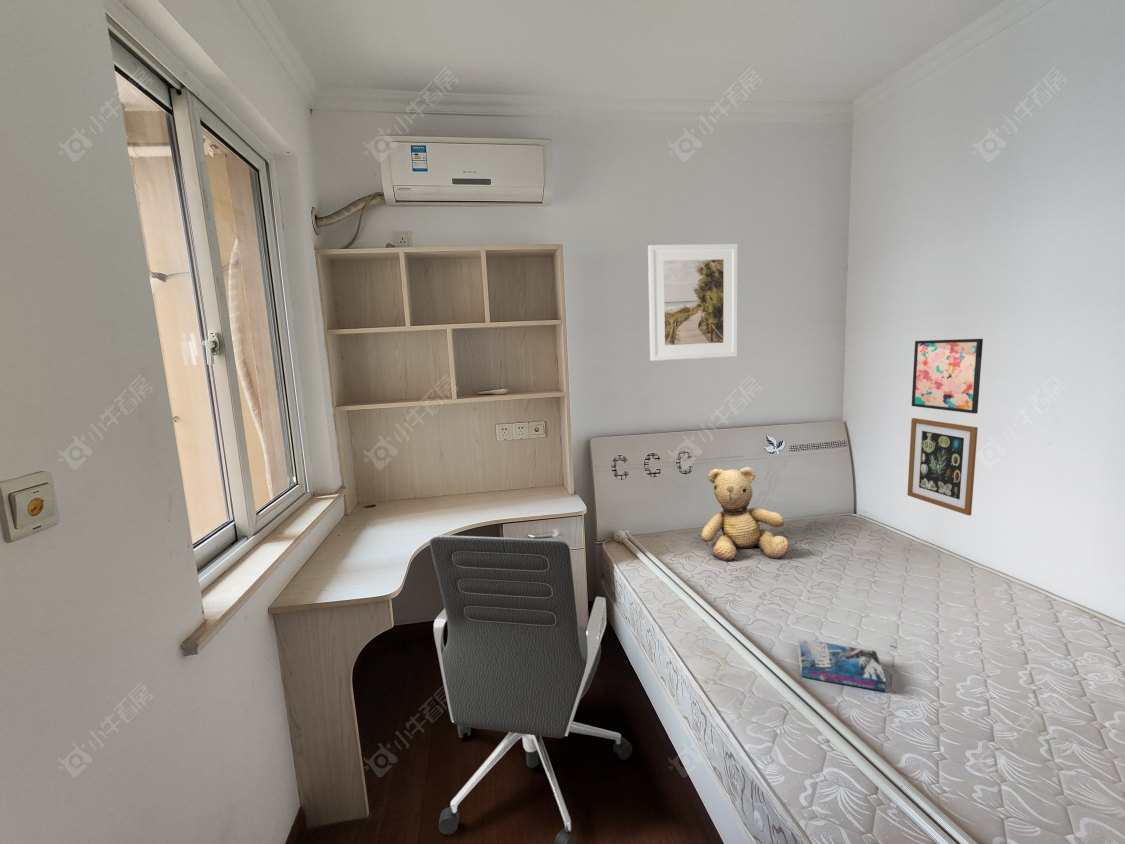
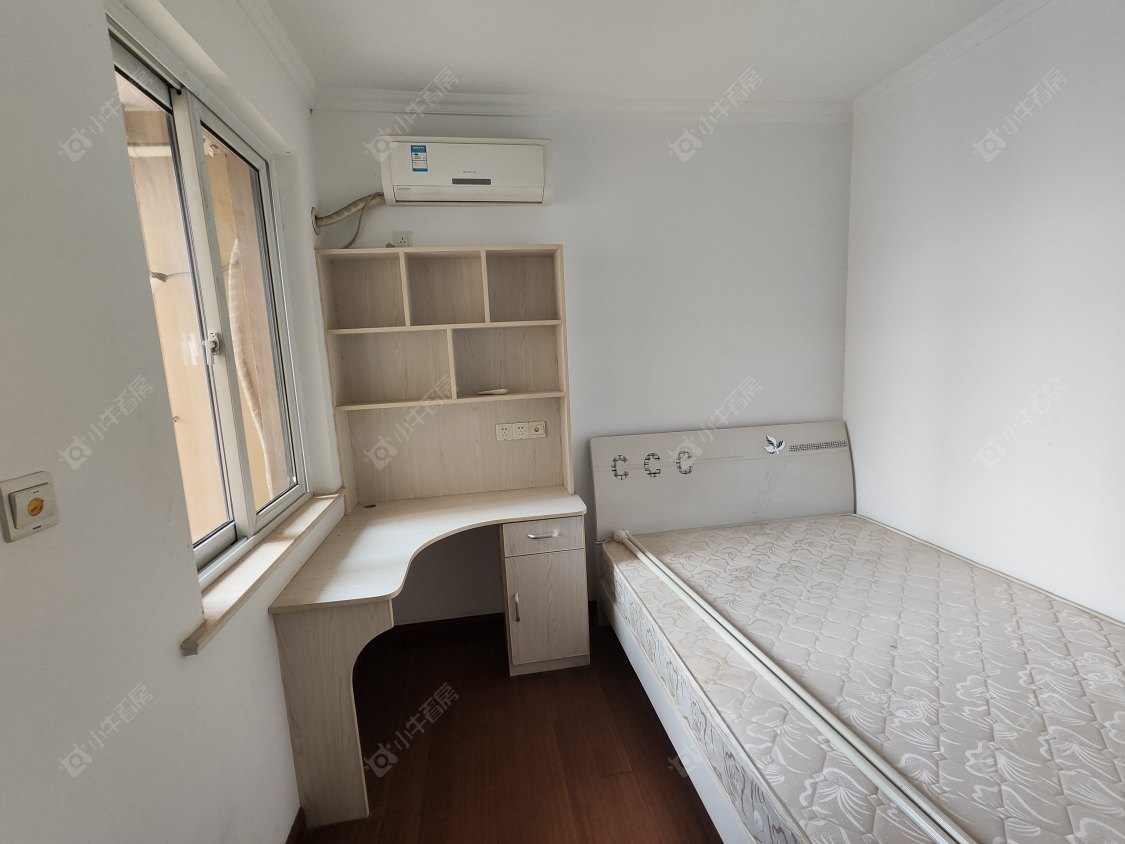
- office chair [429,534,633,844]
- book [796,637,887,692]
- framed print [647,243,739,362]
- teddy bear [700,466,790,562]
- wall art [906,417,979,517]
- wall art [911,338,984,415]
